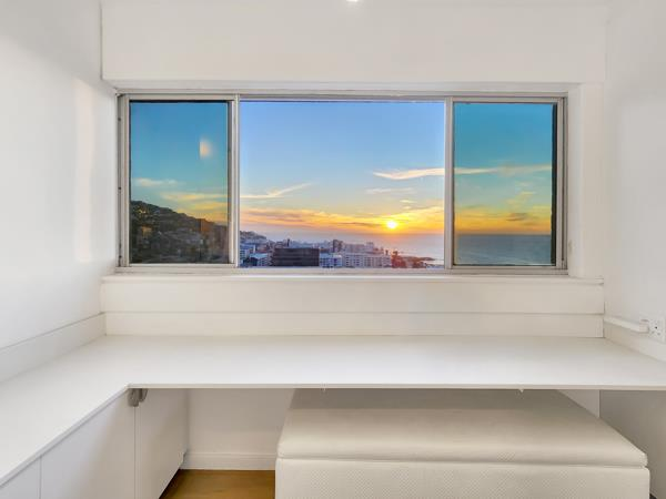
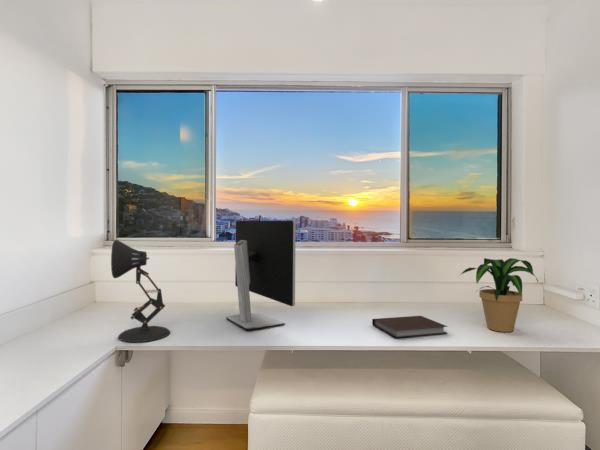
+ desk lamp [110,239,171,343]
+ notebook [371,315,449,339]
+ potted plant [459,257,539,333]
+ monitor [225,220,297,331]
